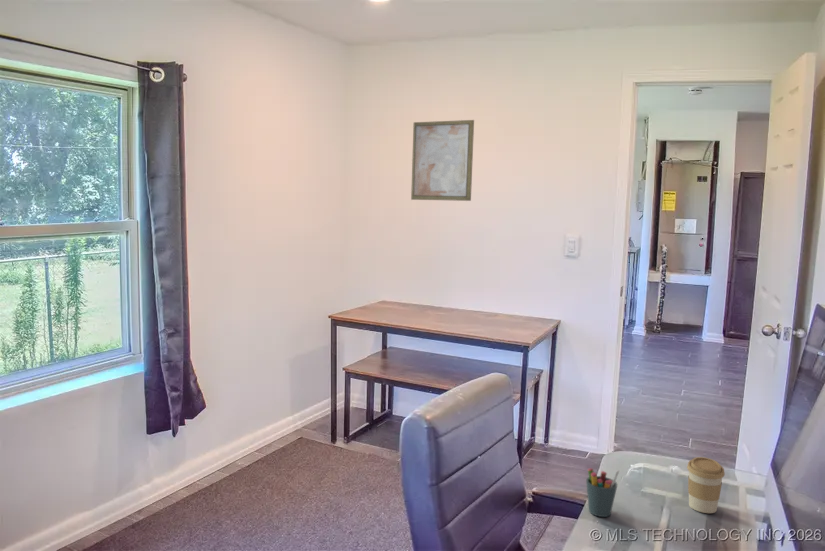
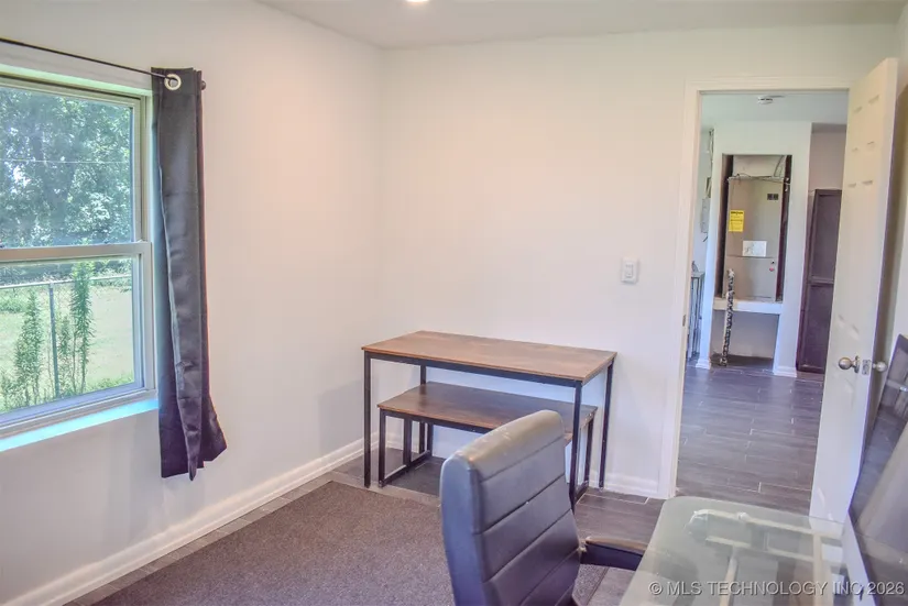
- wall art [410,119,475,202]
- pen holder [585,467,620,518]
- coffee cup [686,456,726,514]
